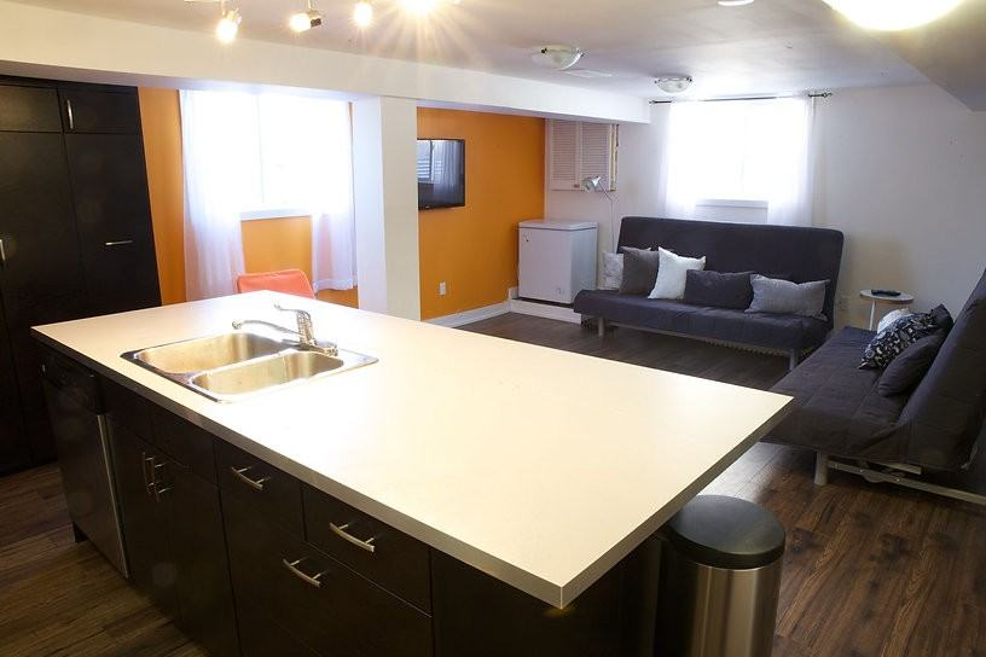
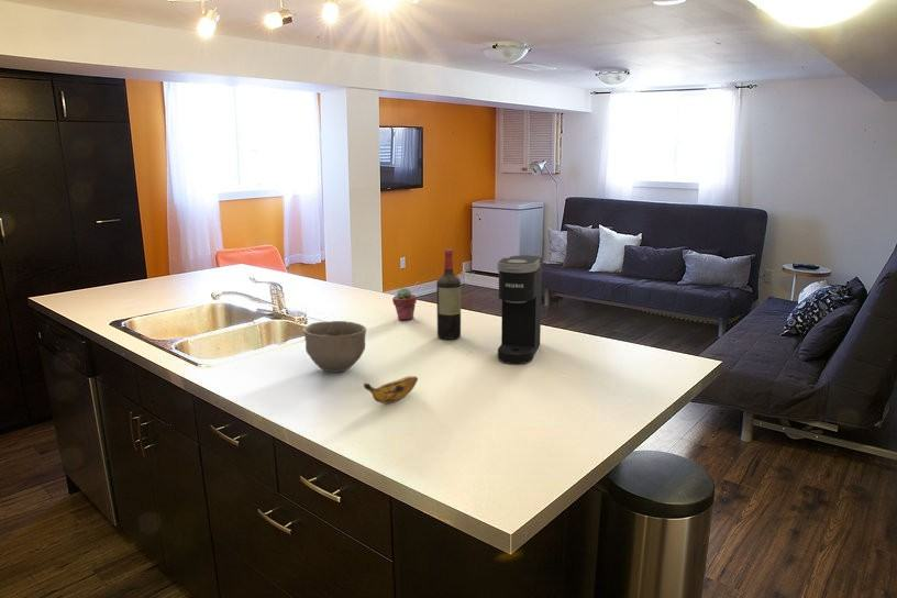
+ wine bottle [435,248,462,341]
+ bowl [302,320,367,373]
+ potted succulent [391,287,418,321]
+ coffee maker [496,254,543,365]
+ banana [363,375,419,405]
